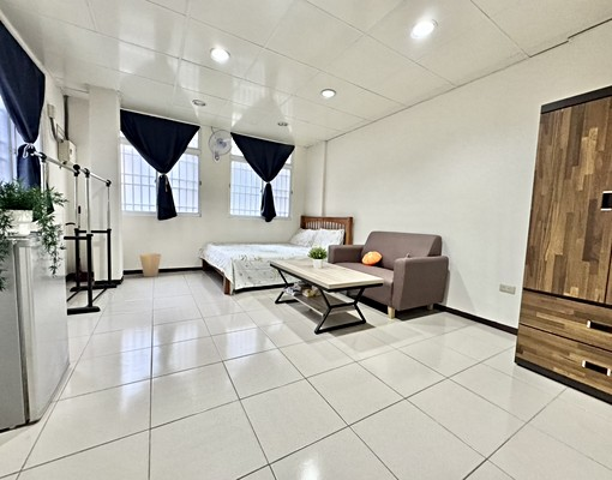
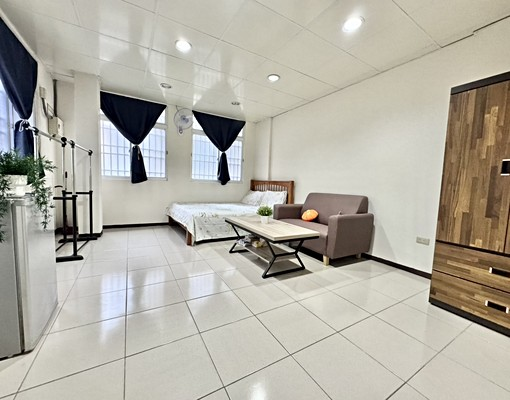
- trash can [139,252,162,277]
